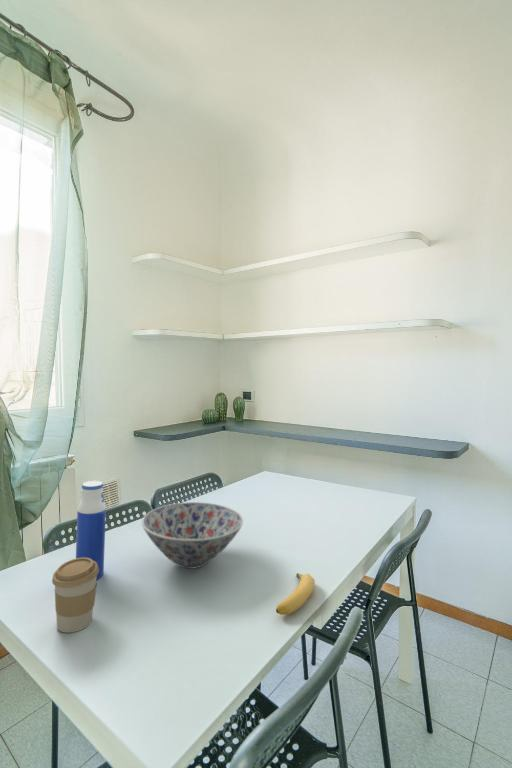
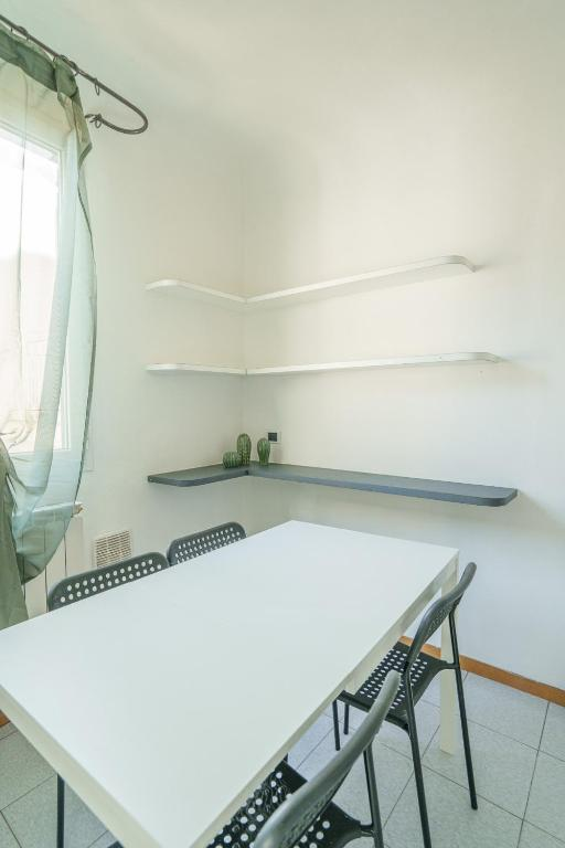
- banana [275,572,316,616]
- bowl [141,501,244,570]
- coffee cup [51,558,99,634]
- water bottle [75,480,107,580]
